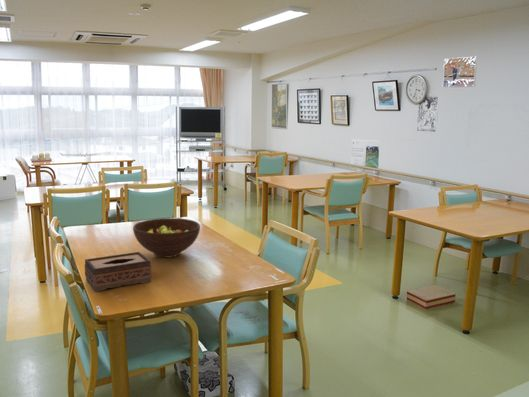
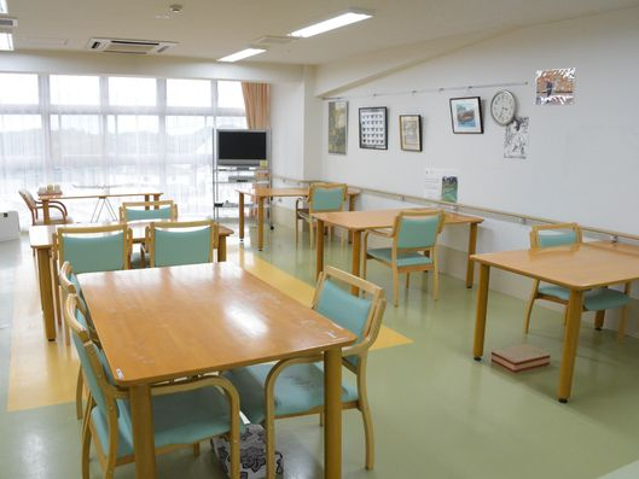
- tissue box [84,251,153,293]
- fruit bowl [132,217,201,258]
